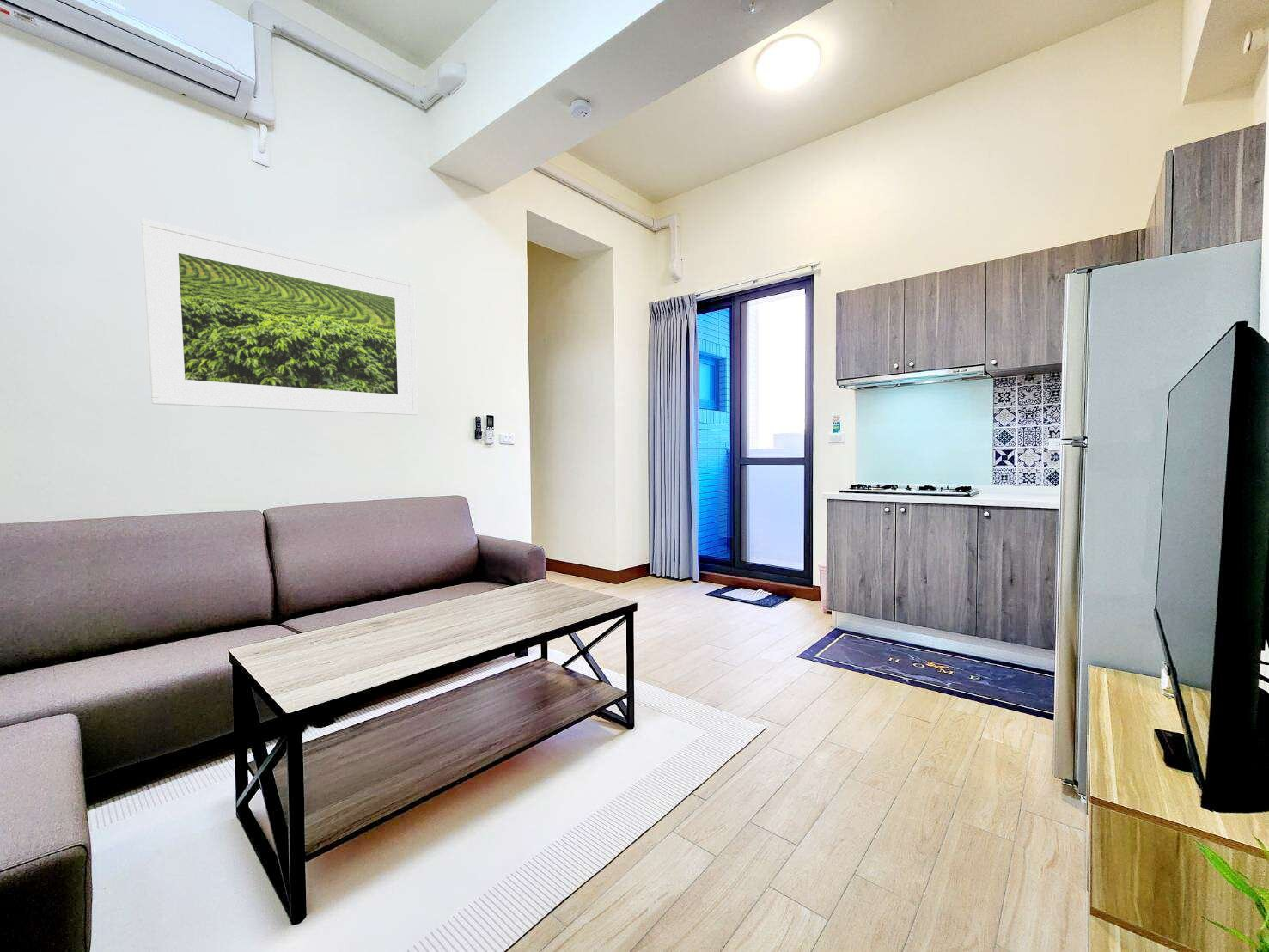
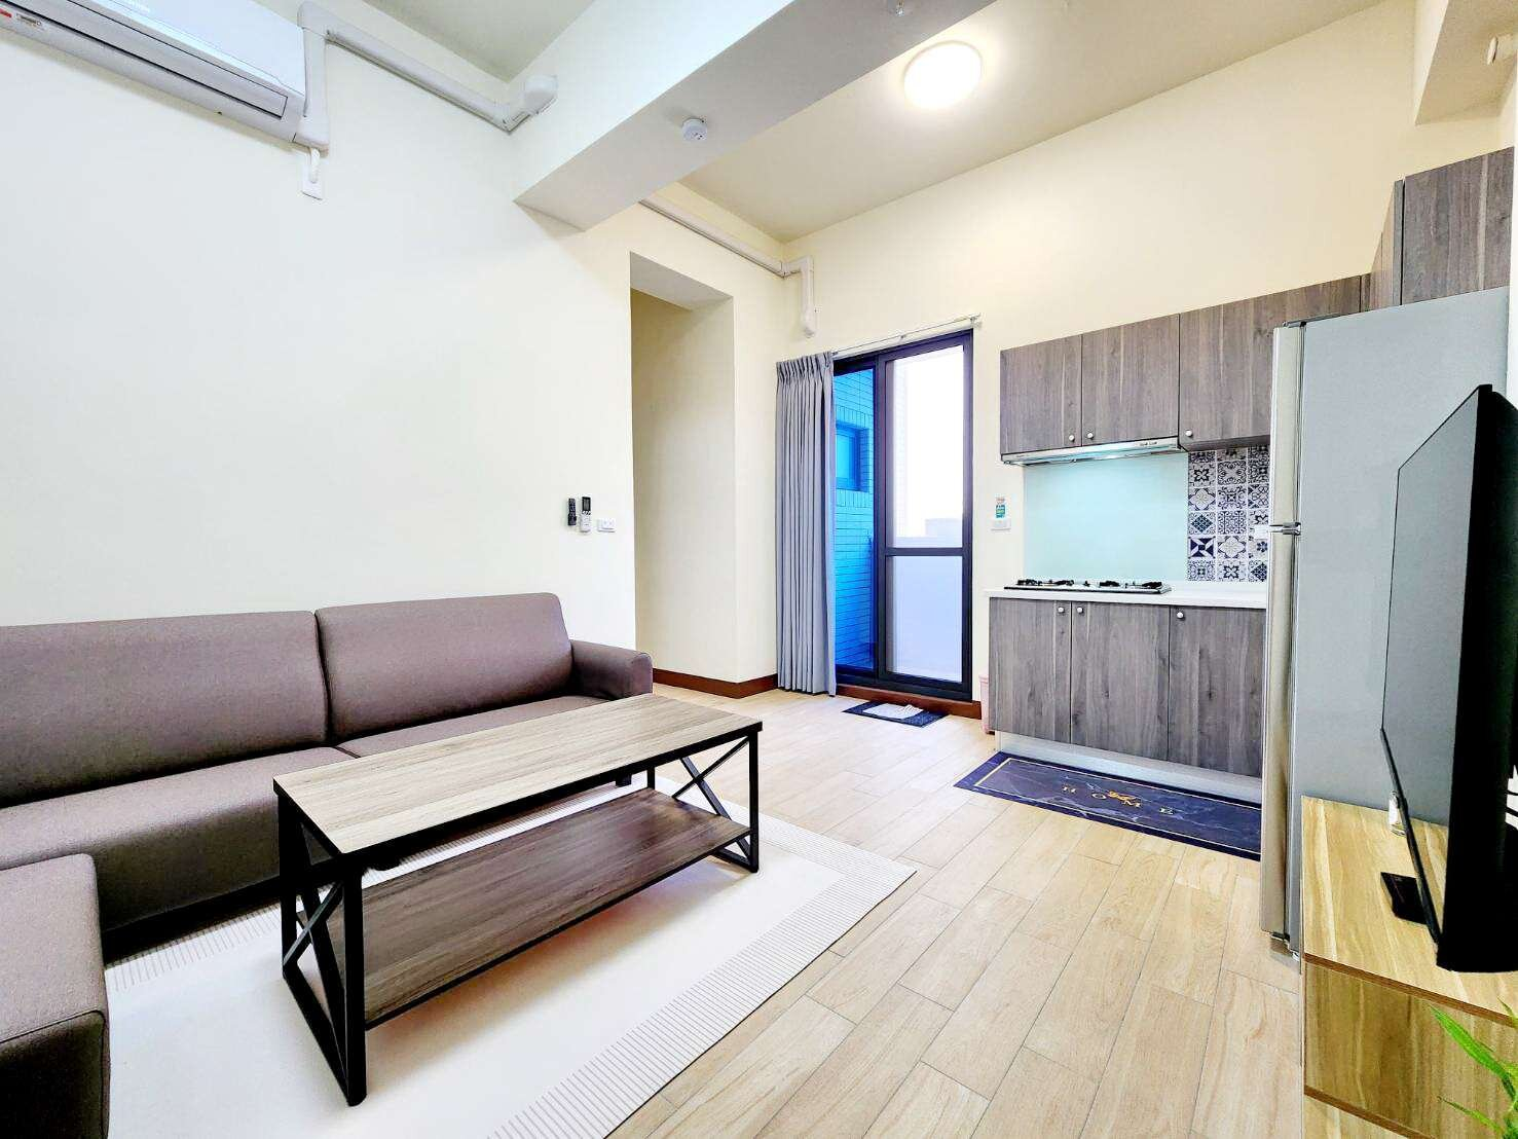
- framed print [141,218,418,416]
